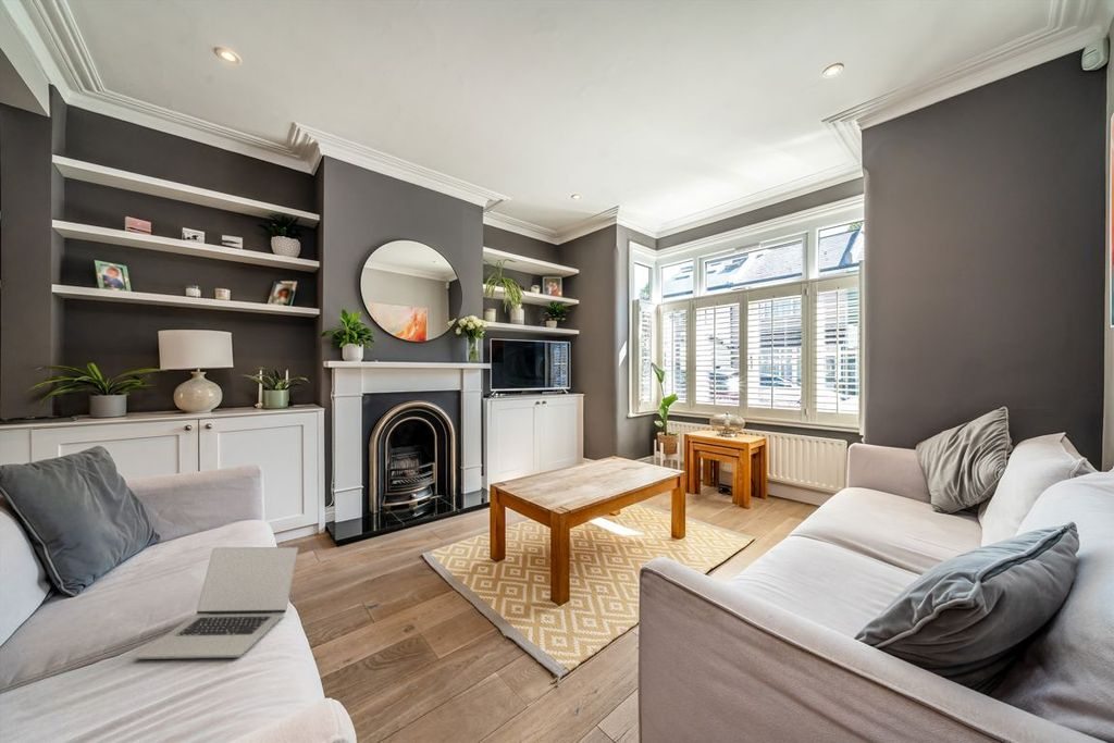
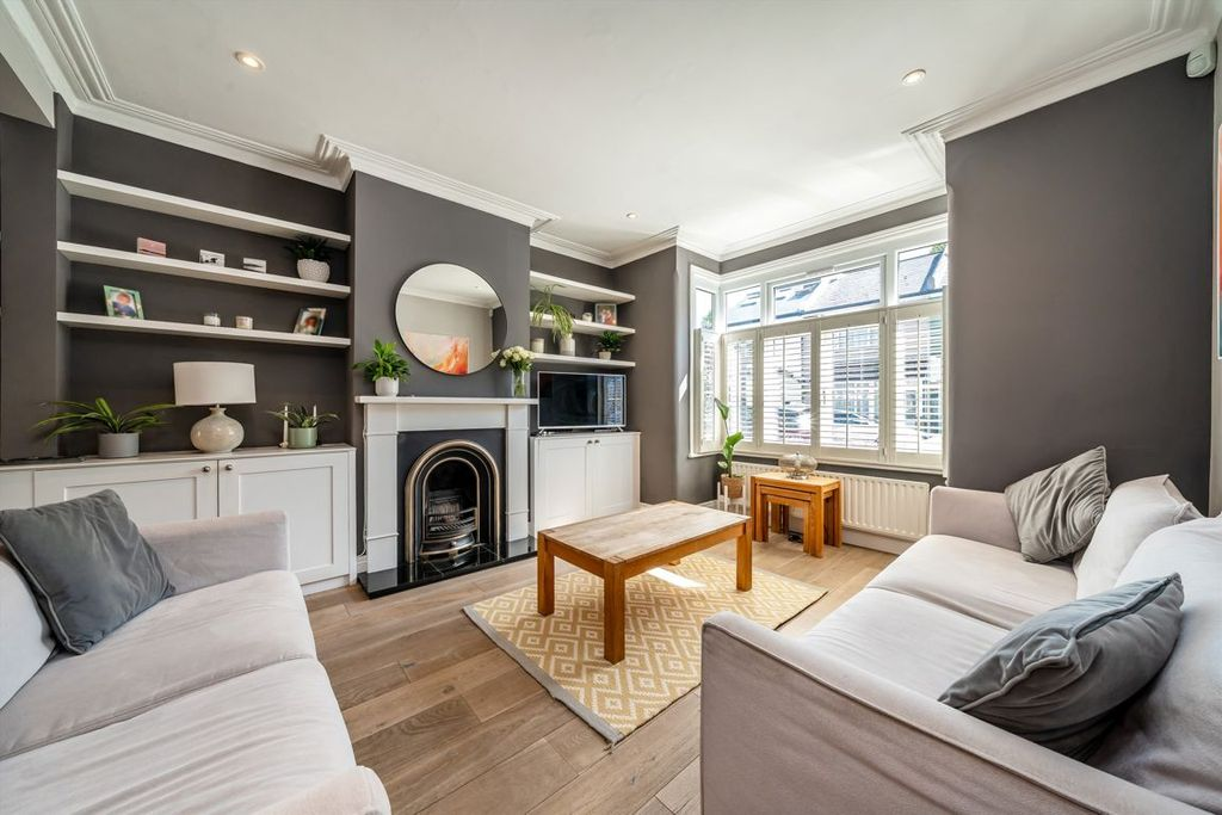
- laptop [135,546,299,660]
